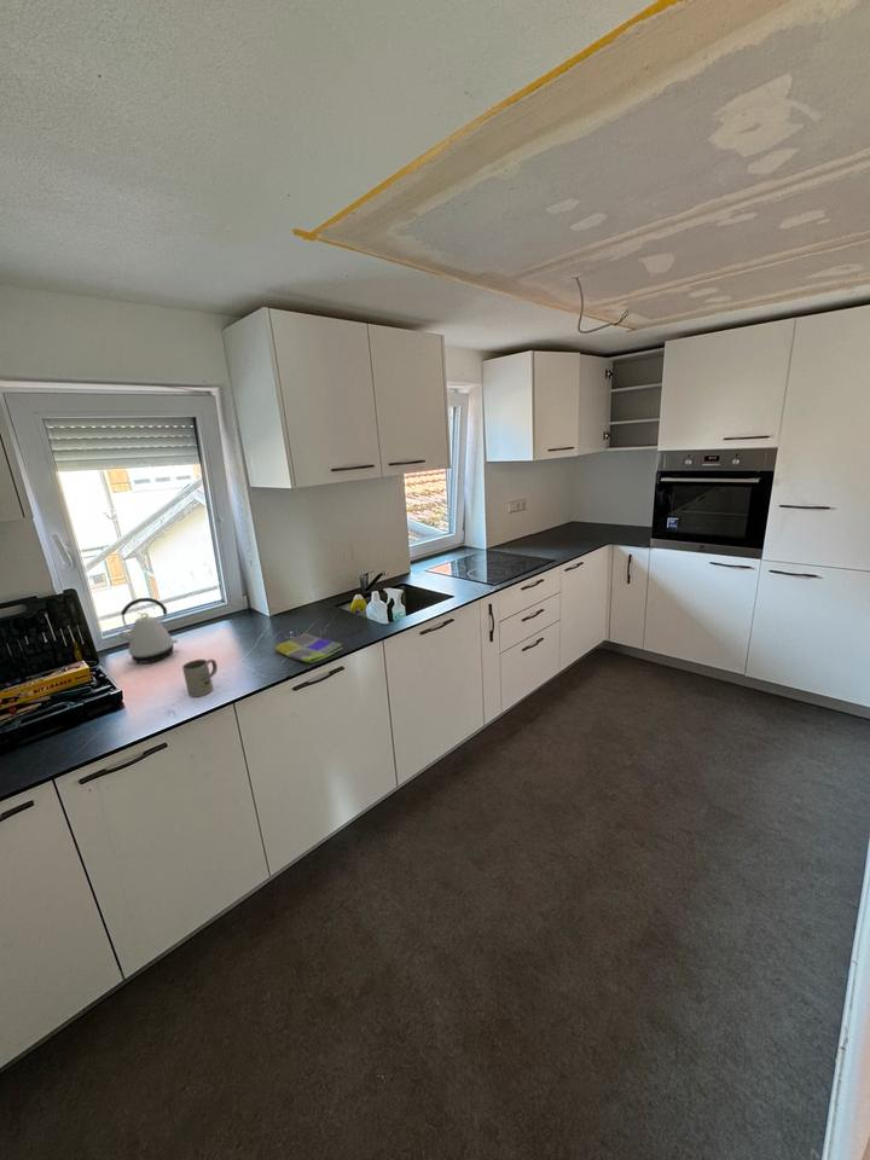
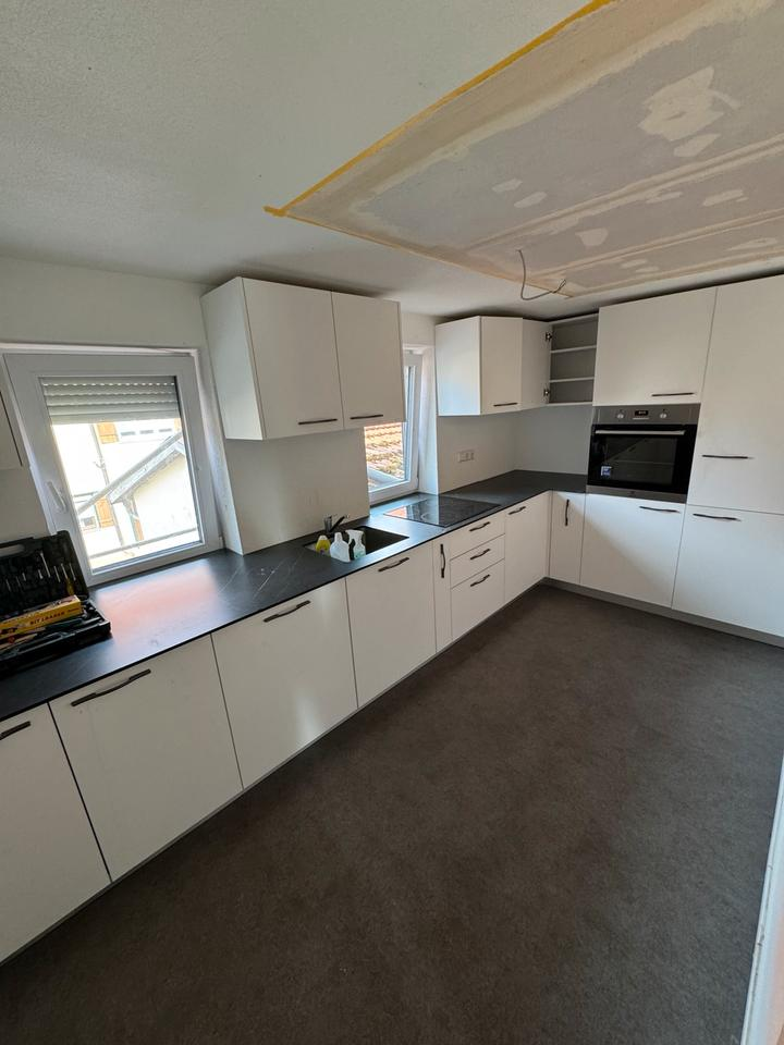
- kettle [116,597,179,665]
- mug [181,659,219,698]
- dish towel [274,632,344,663]
